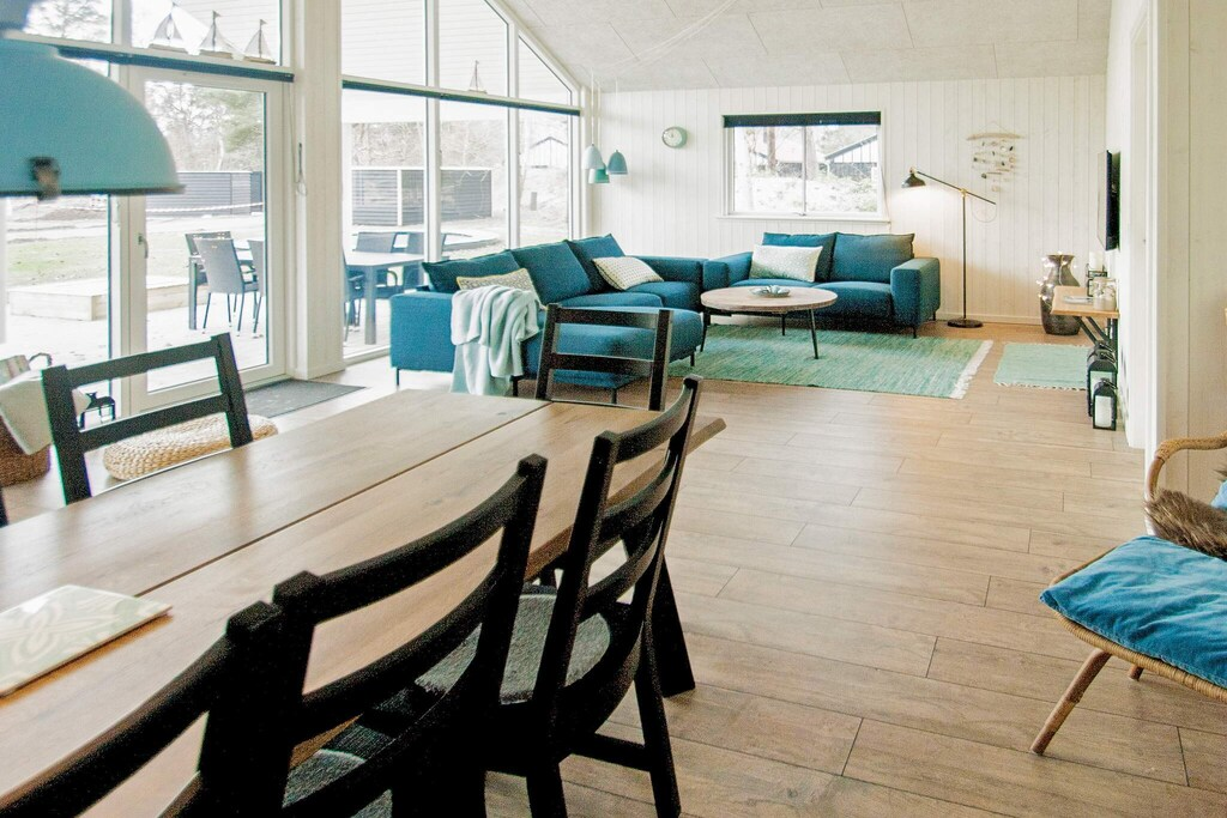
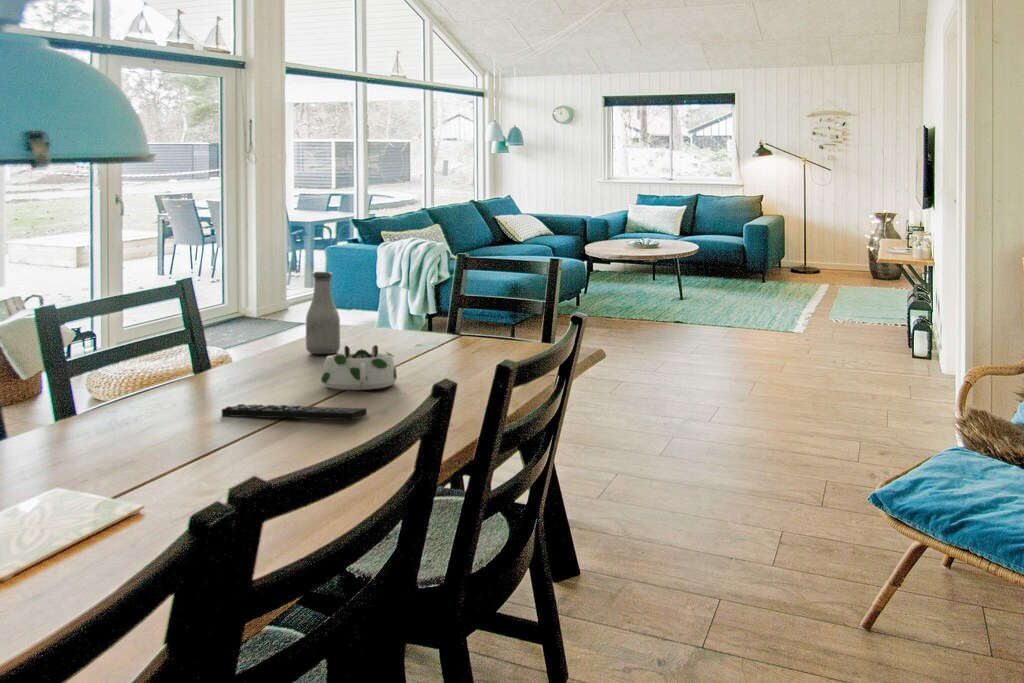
+ bowl [320,344,398,391]
+ bottle [305,270,341,355]
+ remote control [221,403,368,421]
